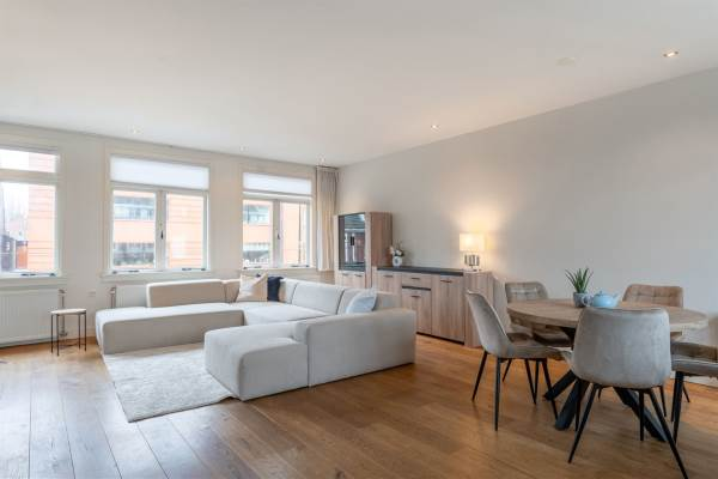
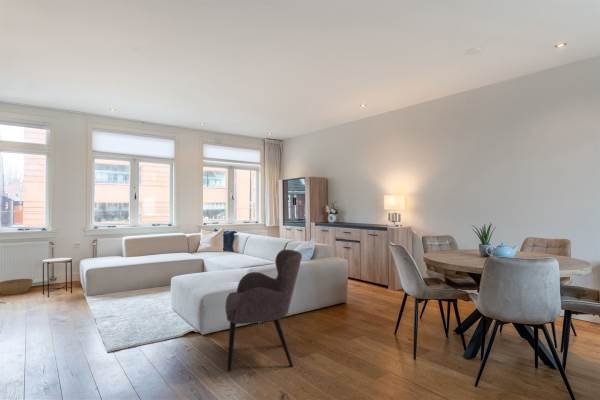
+ basket [0,278,34,296]
+ armchair [224,249,303,372]
